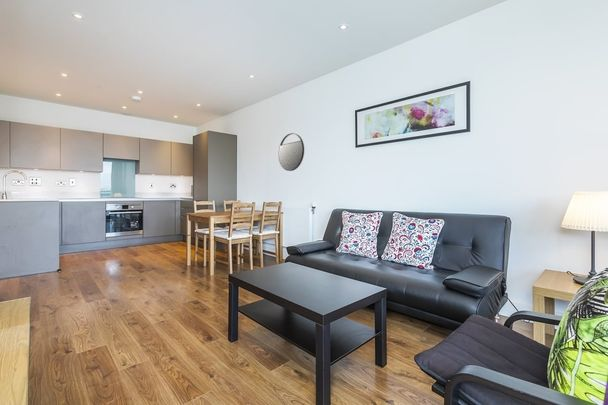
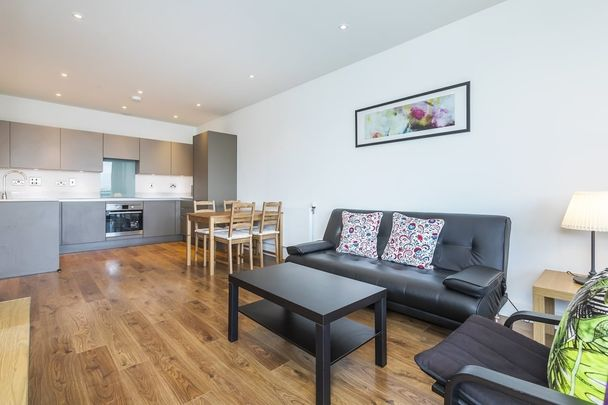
- home mirror [278,132,305,172]
